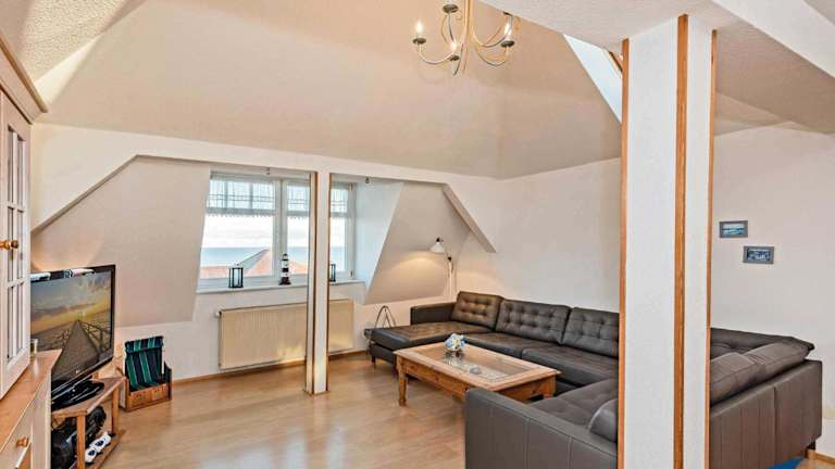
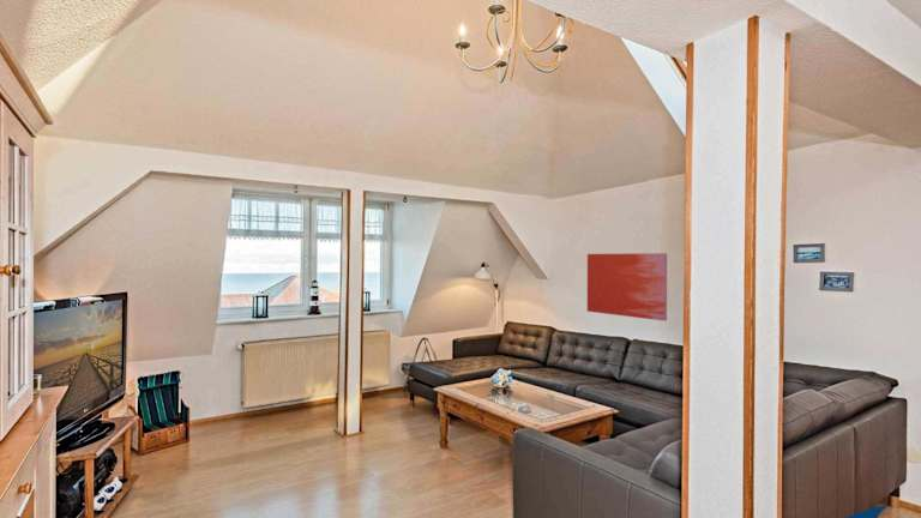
+ wall art [586,252,668,323]
